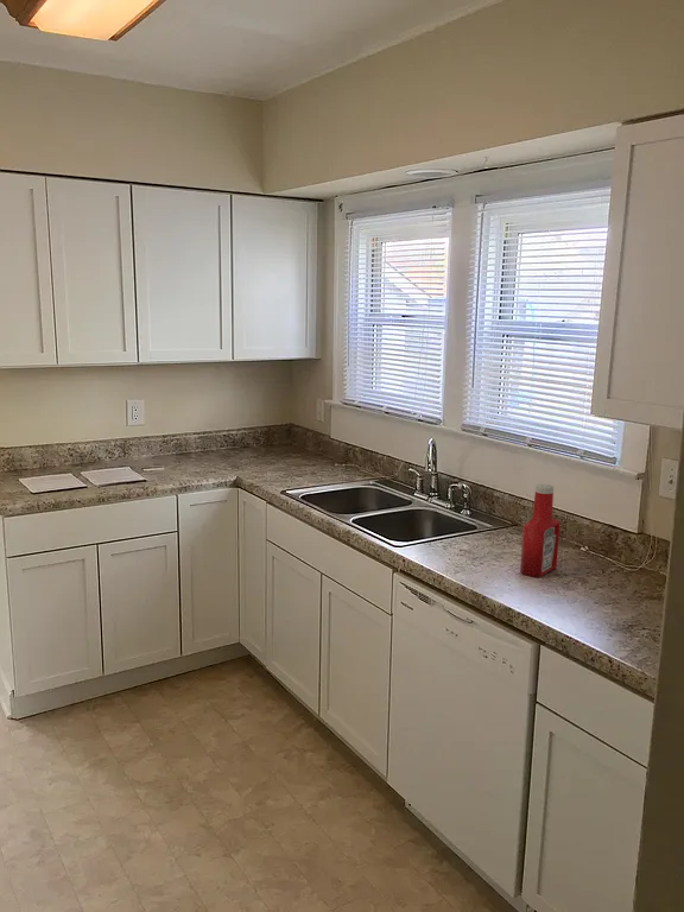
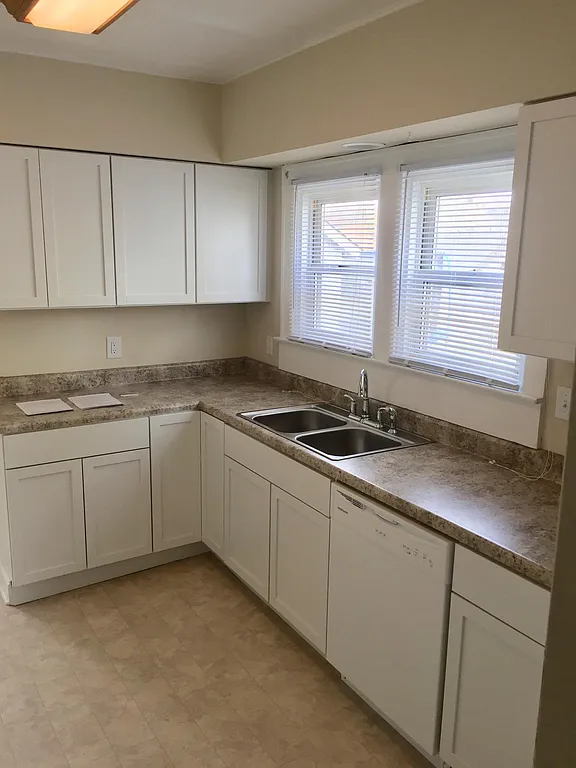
- soap bottle [519,483,562,578]
